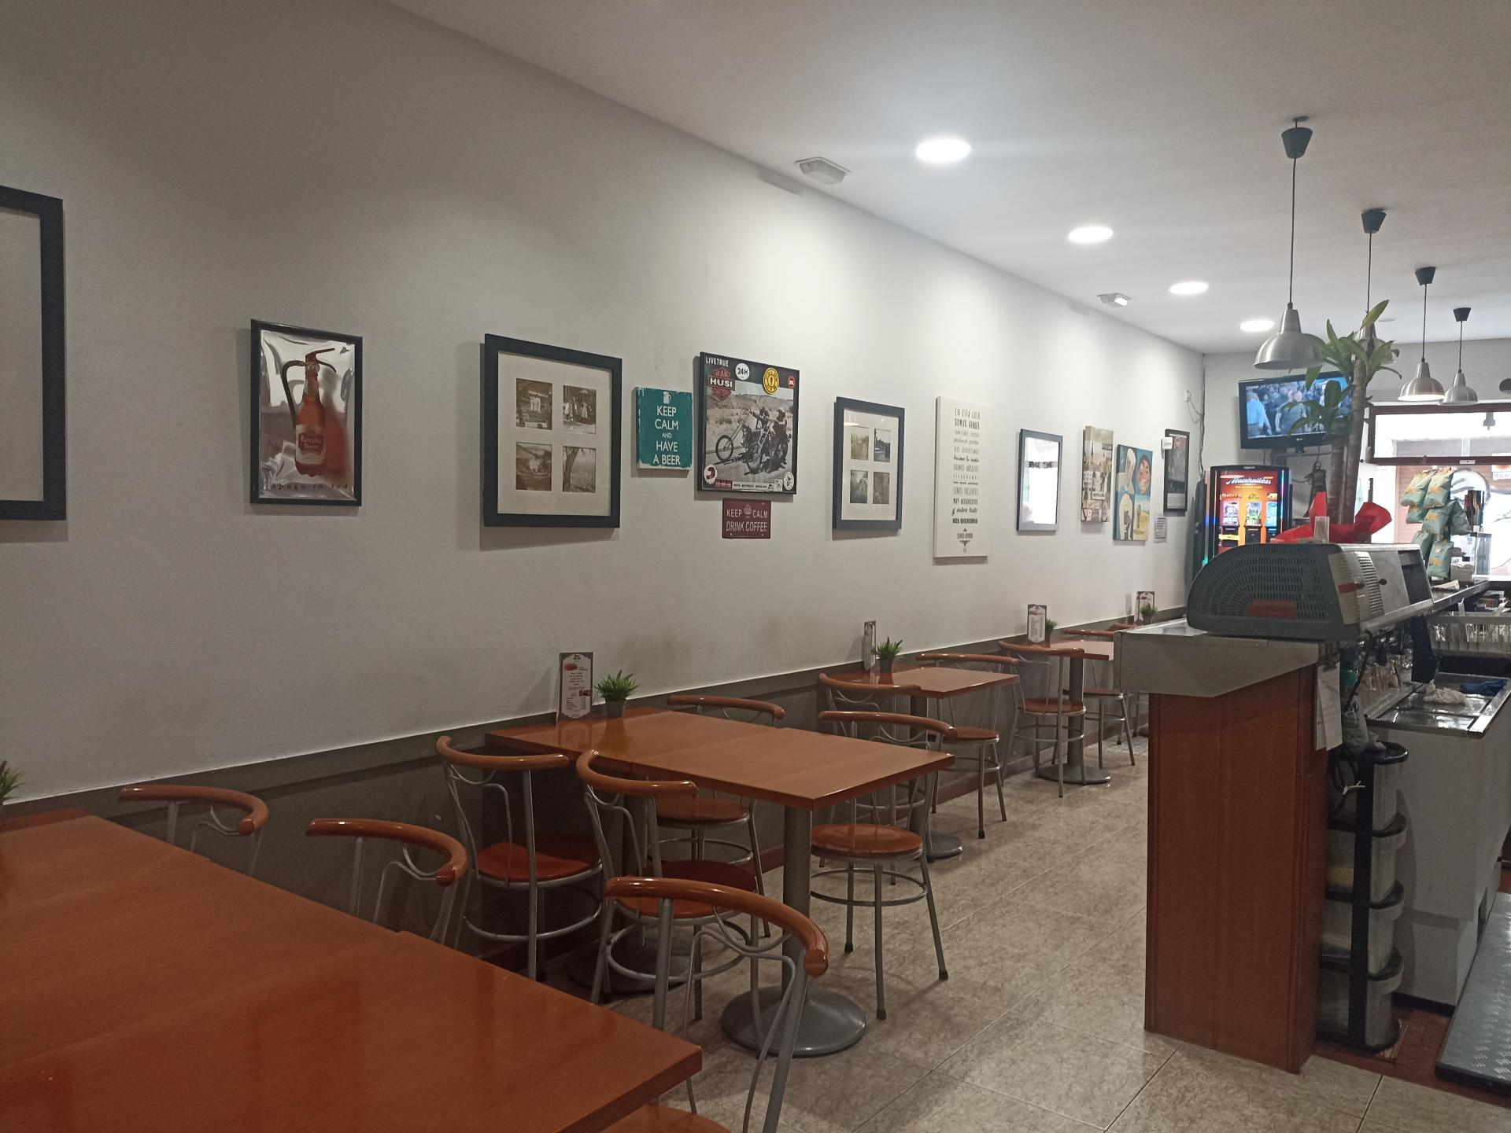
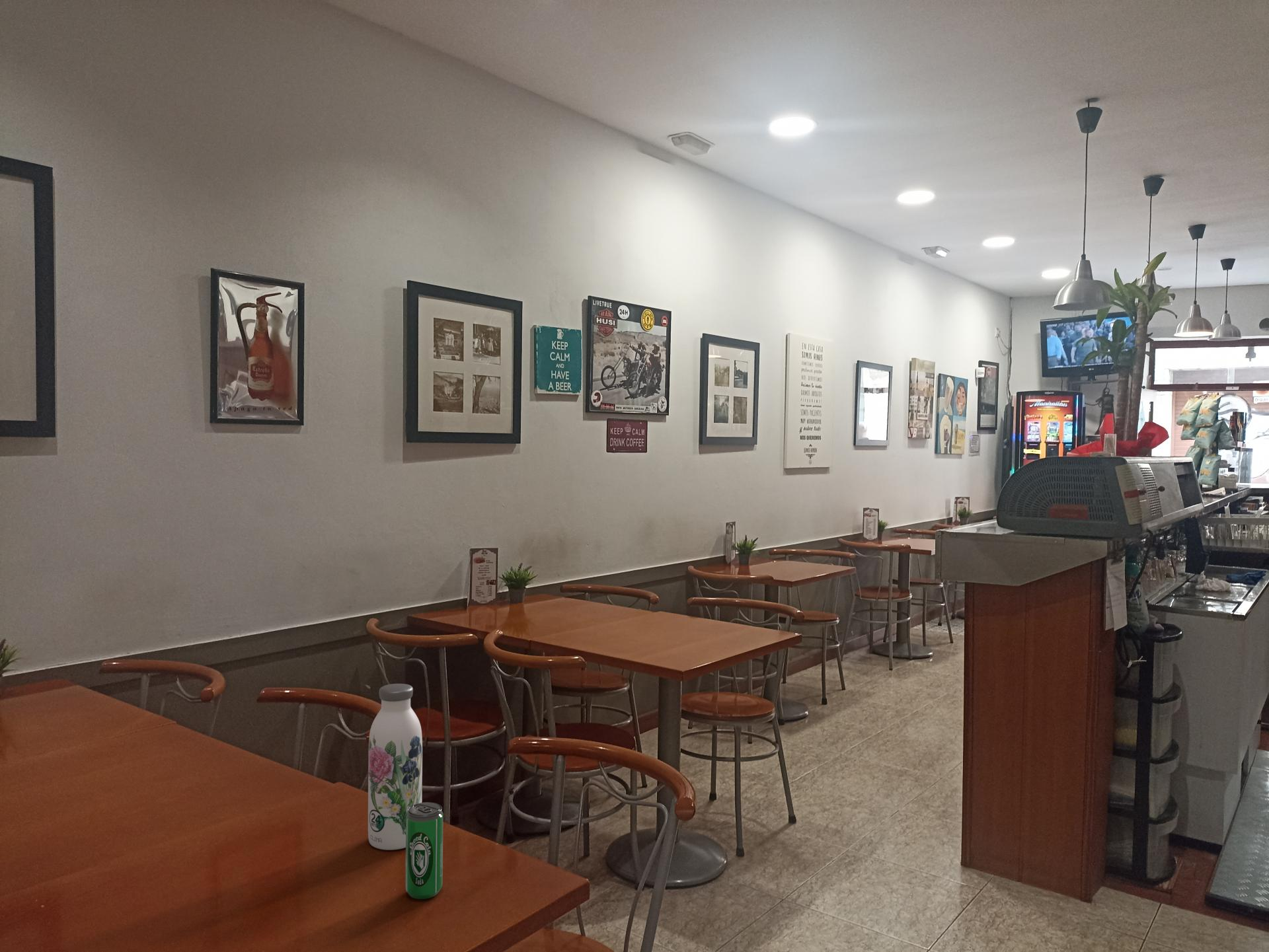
+ beverage can [405,801,443,900]
+ water bottle [367,683,423,851]
